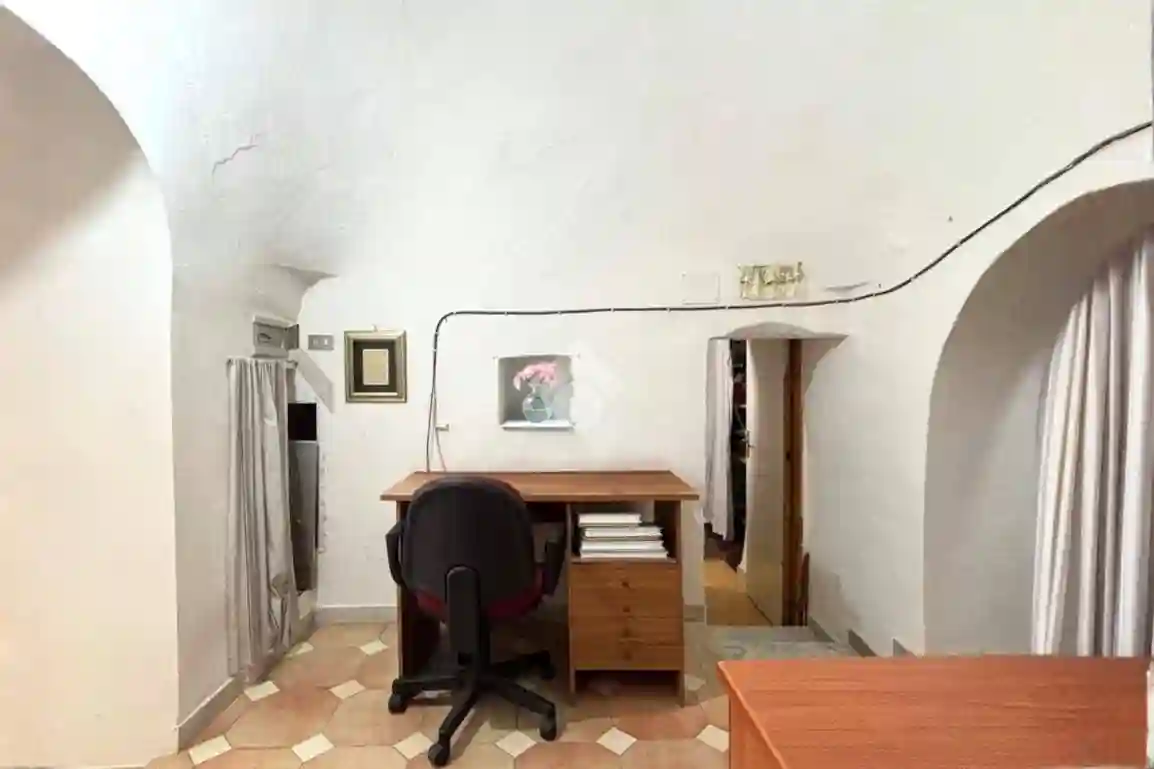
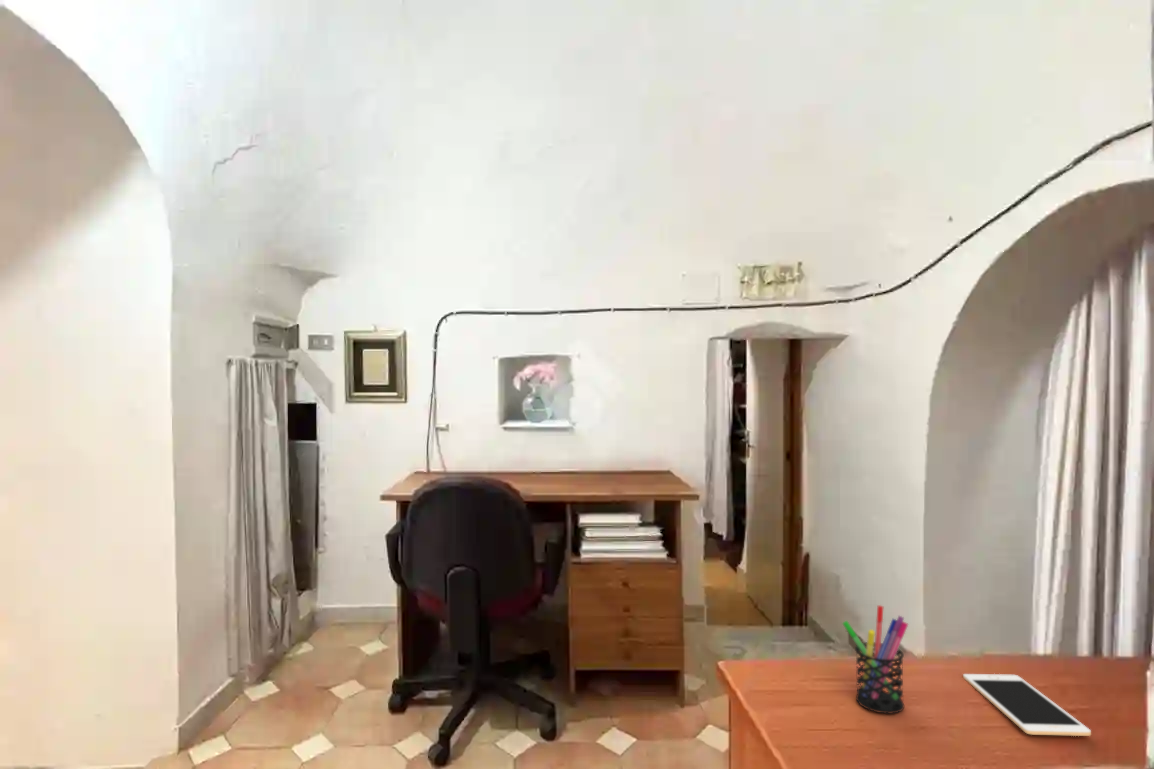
+ cell phone [962,673,1092,737]
+ pen holder [841,604,909,715]
